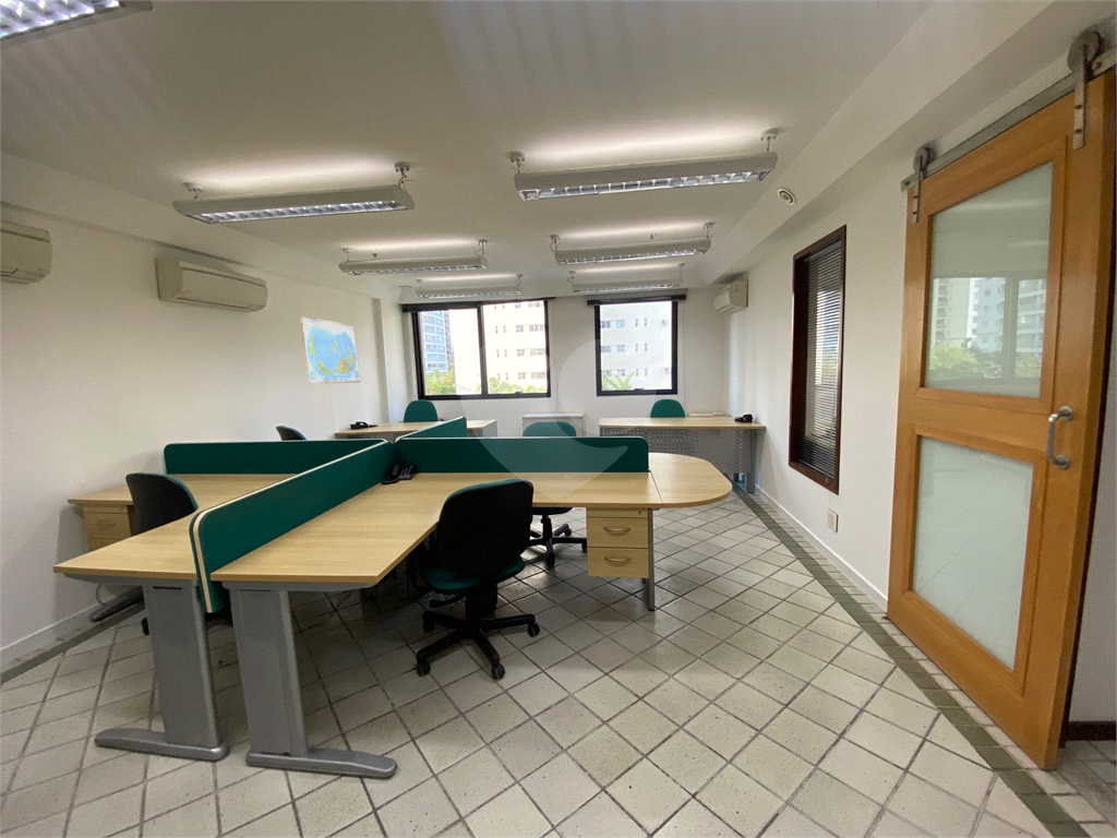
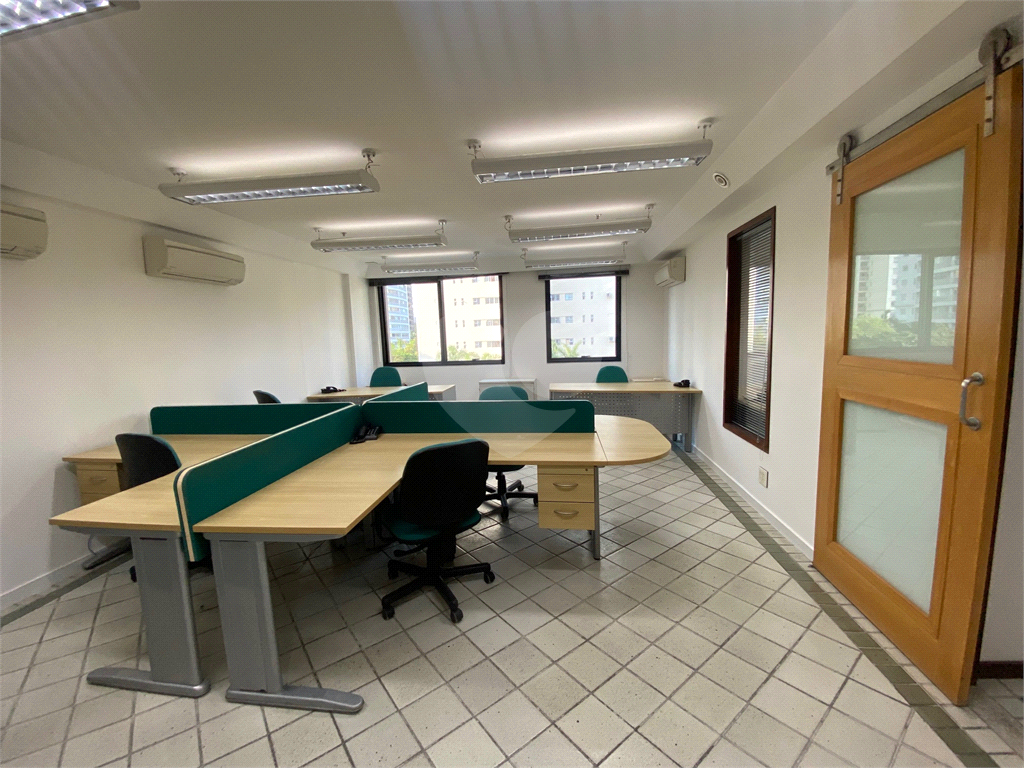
- world map [299,315,362,385]
